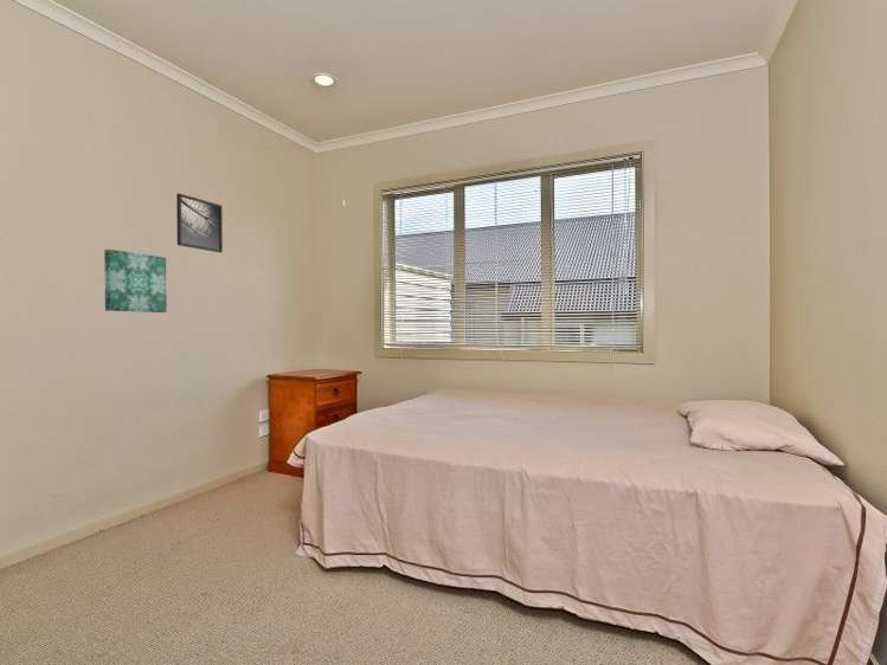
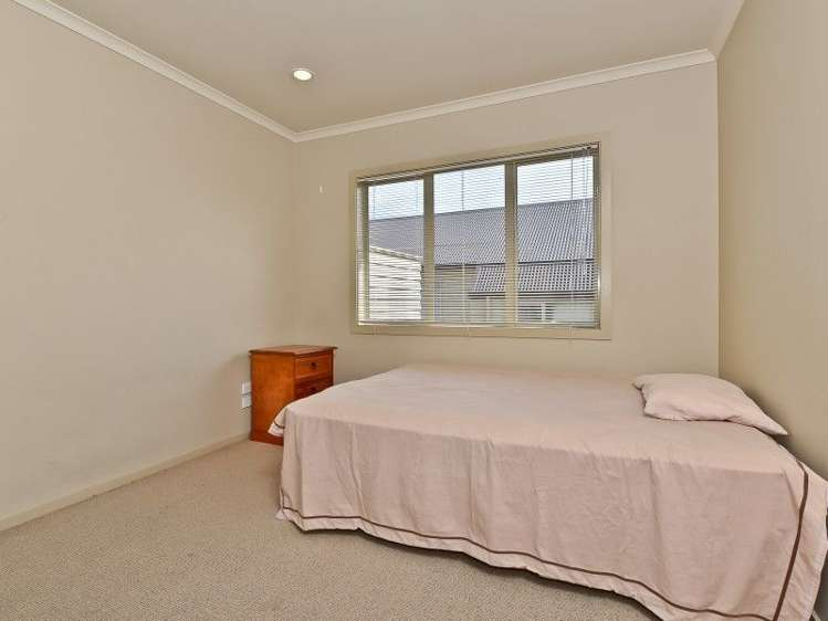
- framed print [175,193,224,253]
- wall art [103,248,168,314]
